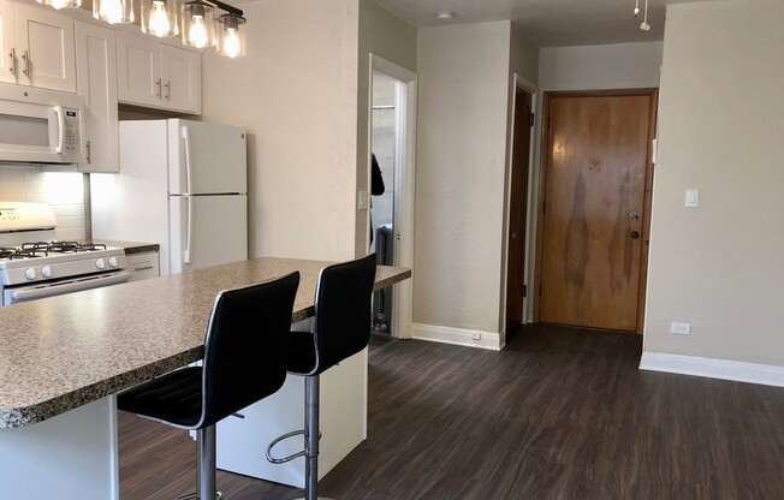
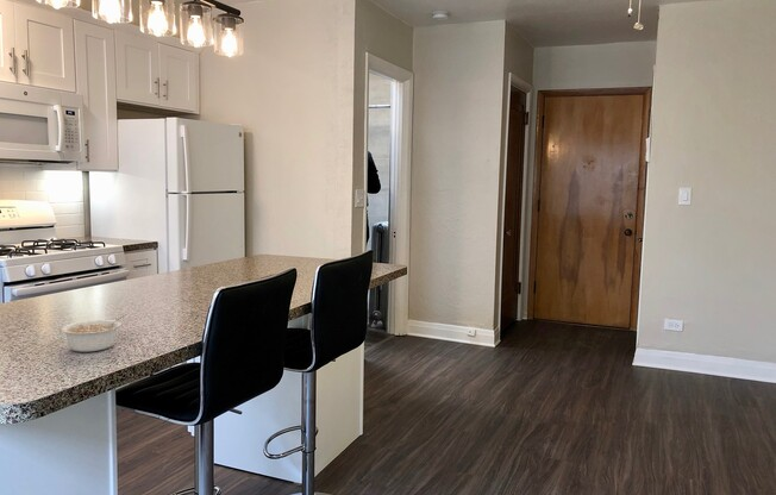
+ legume [60,313,129,353]
